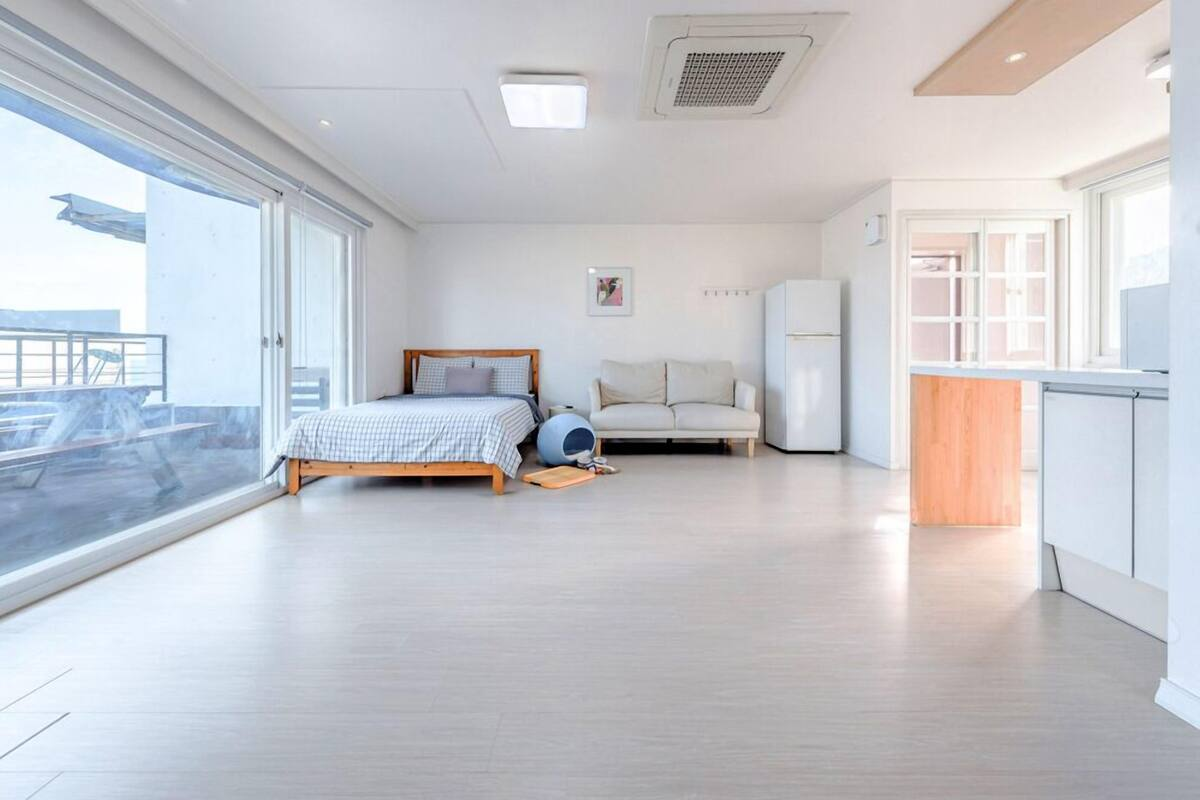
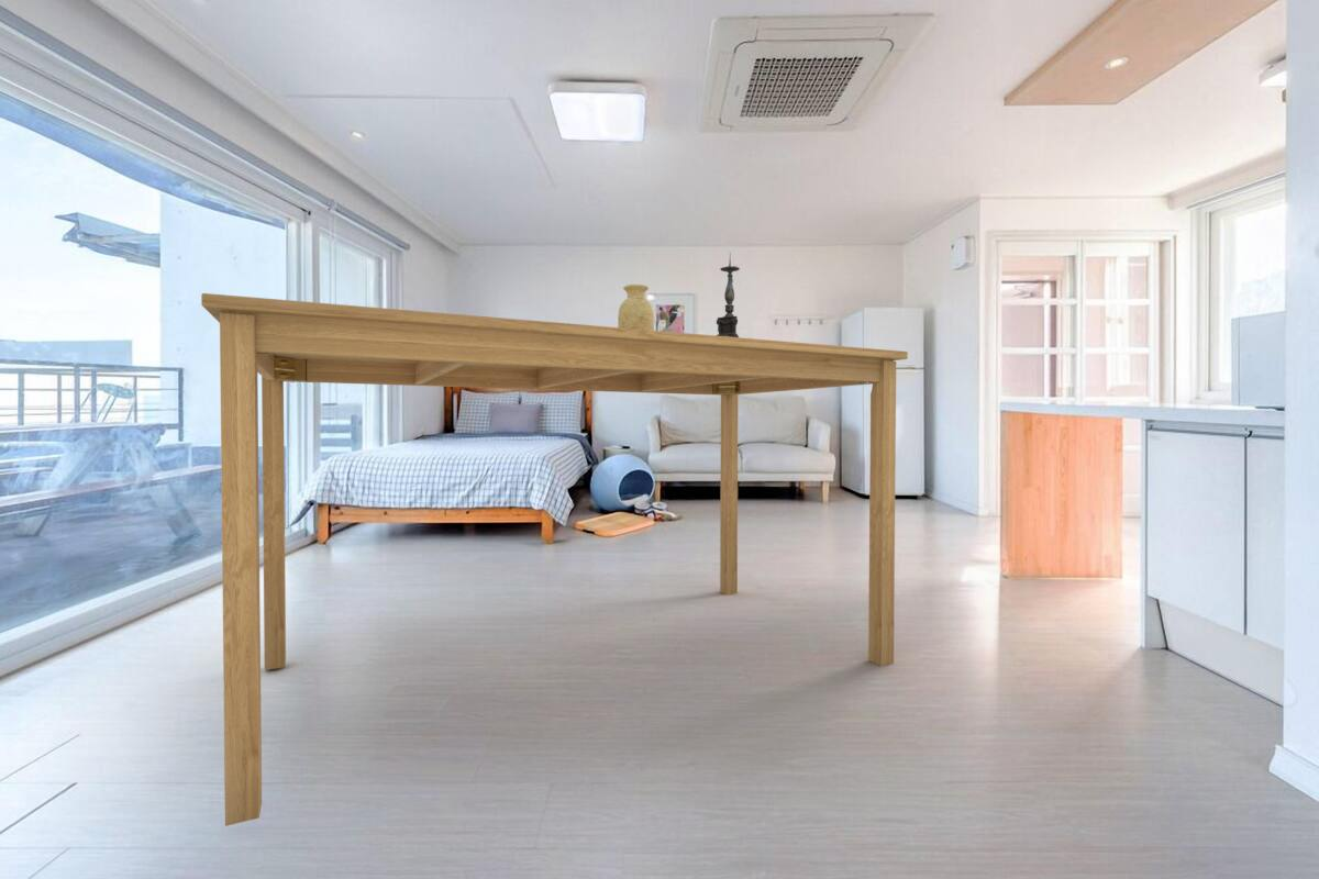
+ candle holder [716,254,741,337]
+ dining table [200,292,909,827]
+ vase [617,283,655,331]
